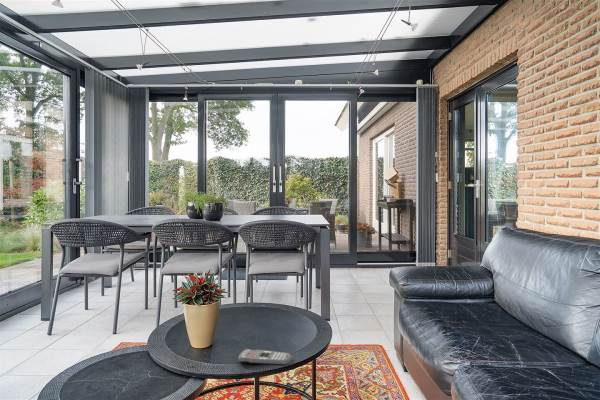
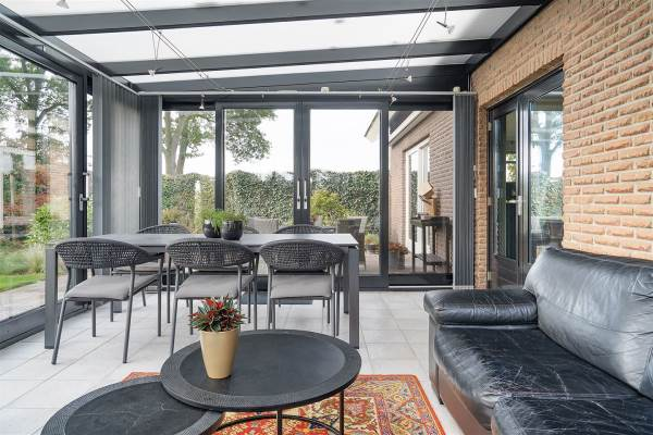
- remote control [237,348,293,366]
